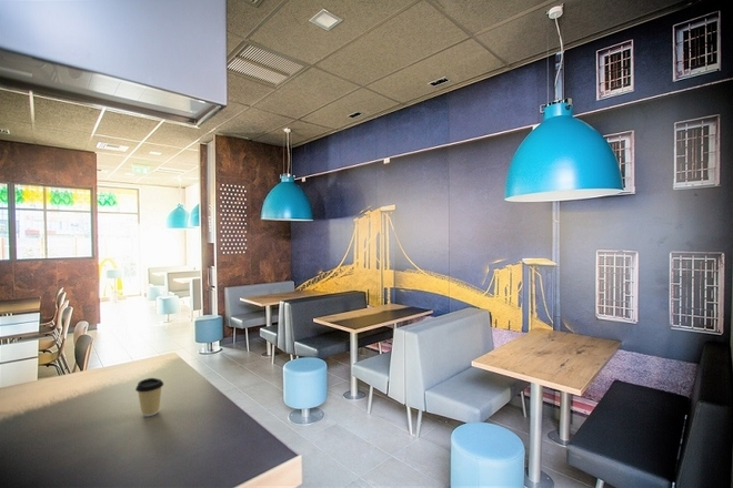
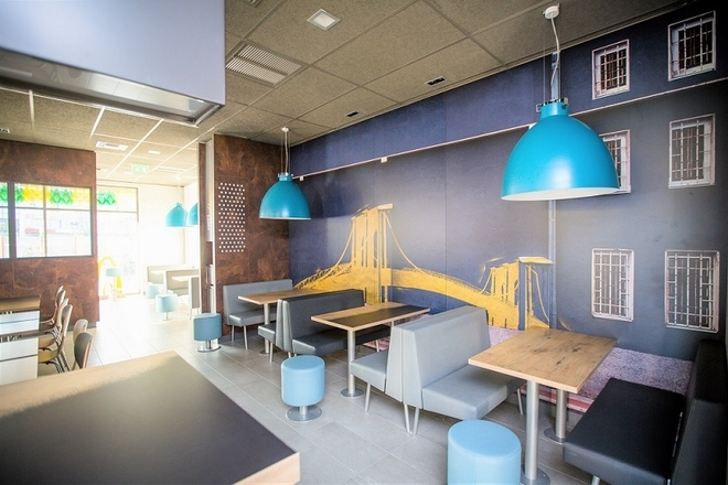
- coffee cup [134,377,164,417]
